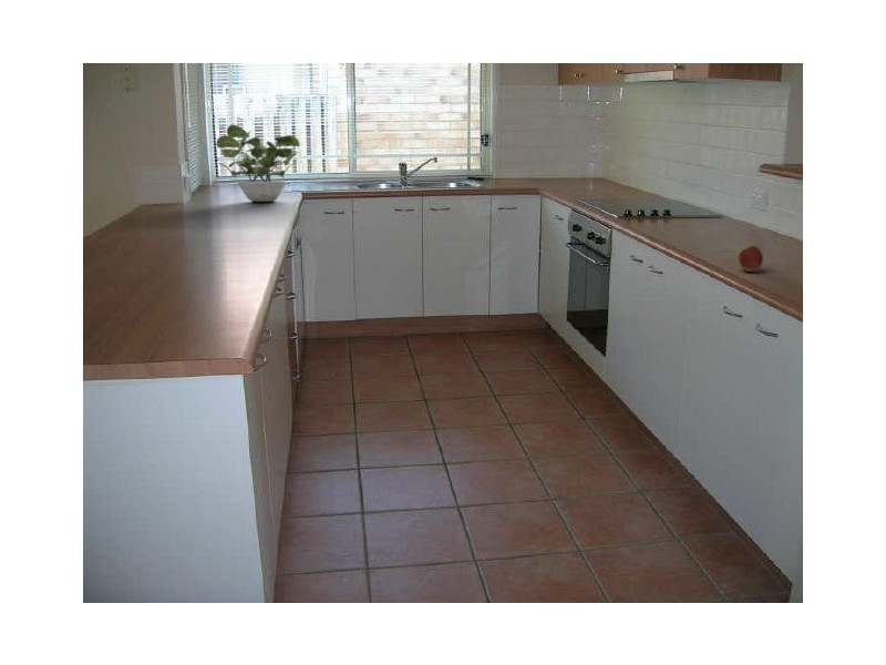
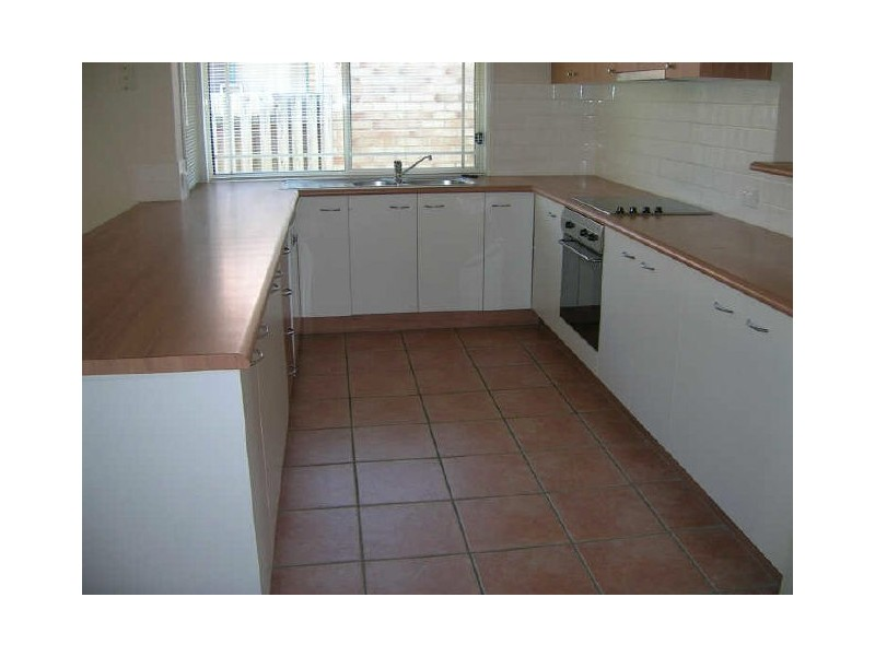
- apple [736,245,764,273]
- potted plant [216,123,300,203]
